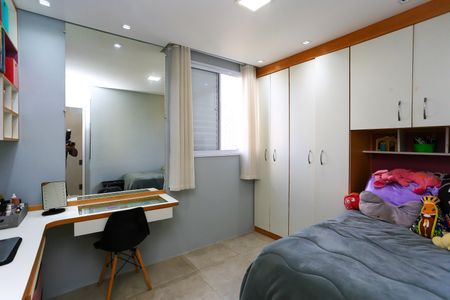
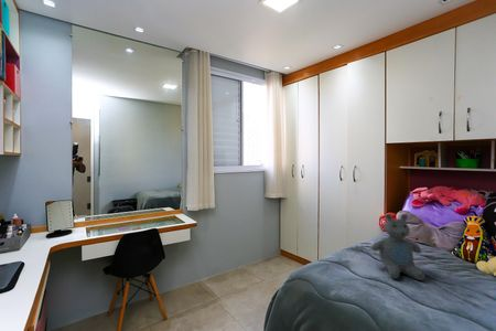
+ teddy bear [370,213,425,281]
